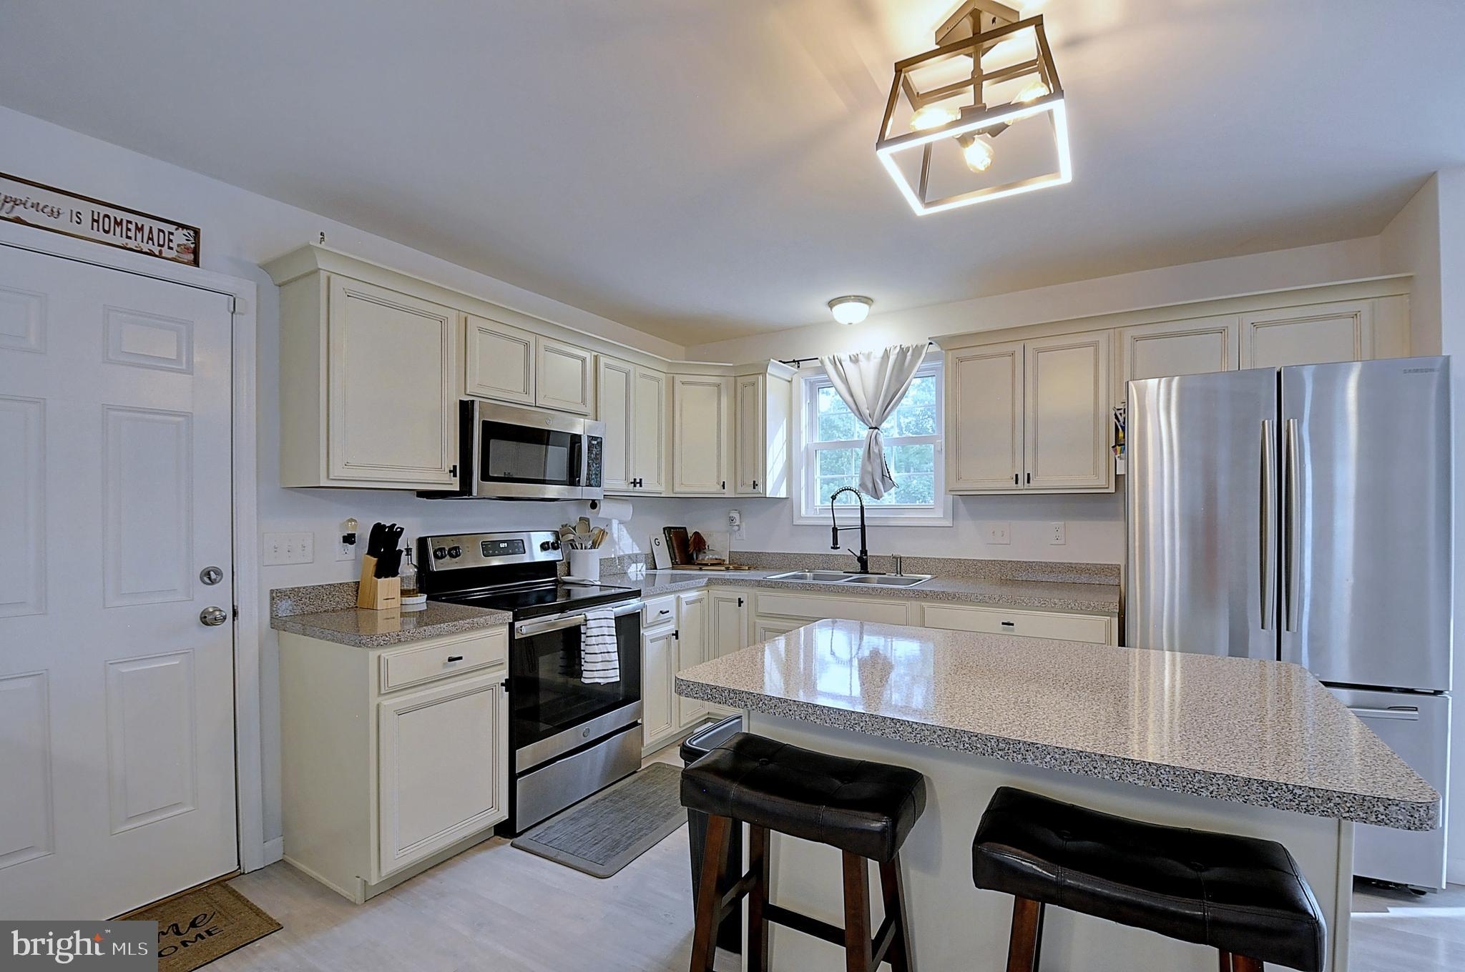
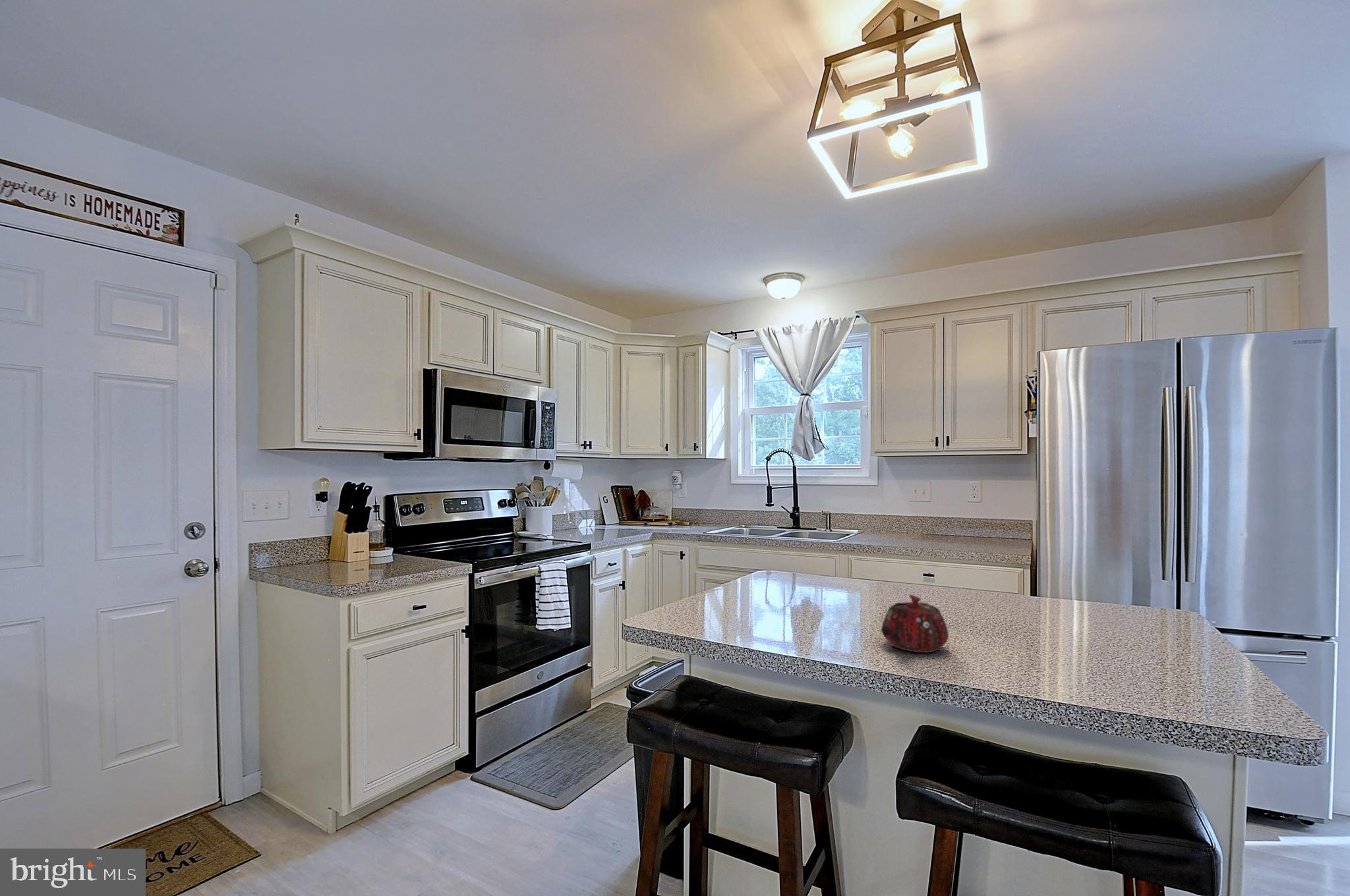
+ teapot [881,594,949,653]
